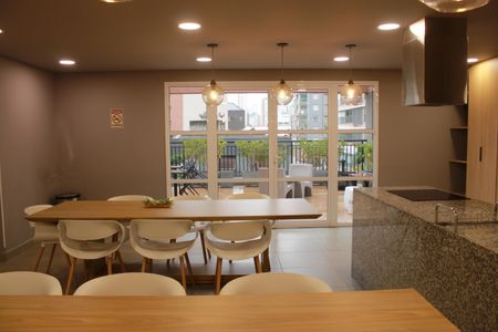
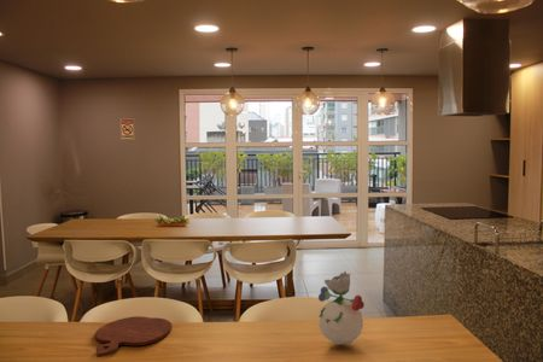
+ cutting board [94,315,173,358]
+ flower arrangement [317,270,366,346]
